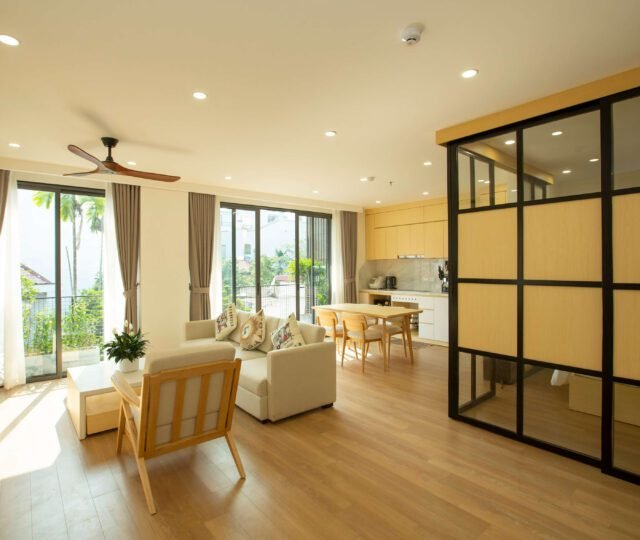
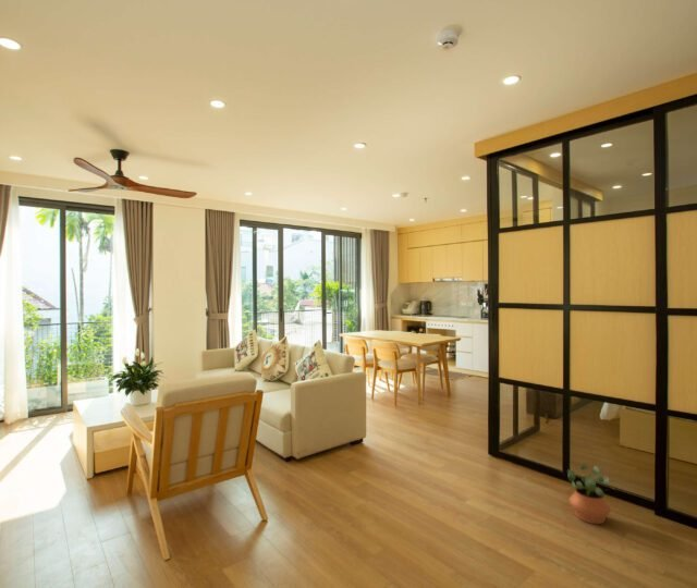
+ potted plant [566,463,616,525]
